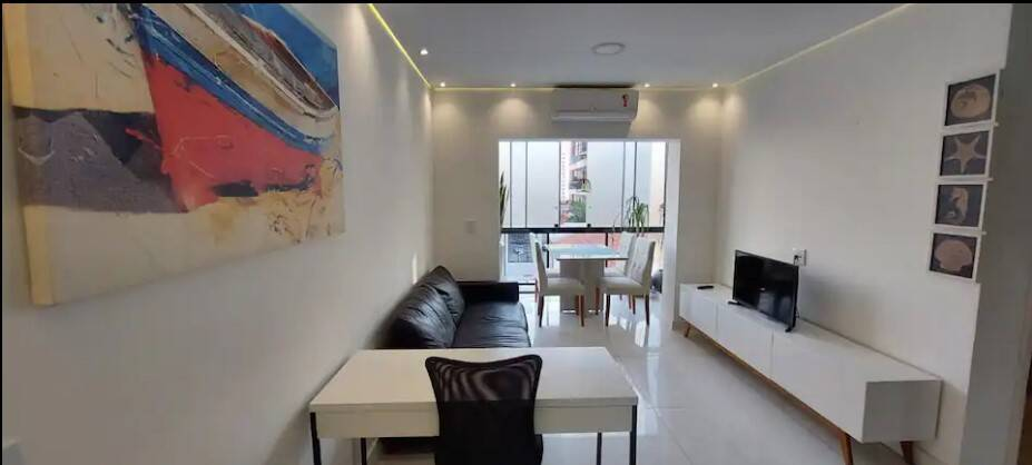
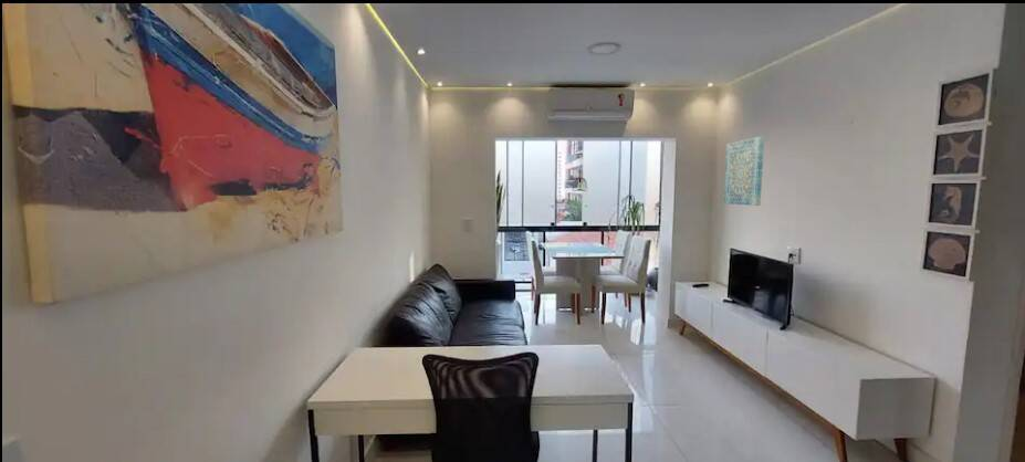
+ wall art [723,135,765,207]
